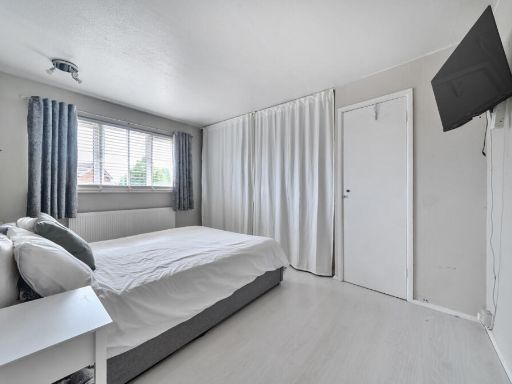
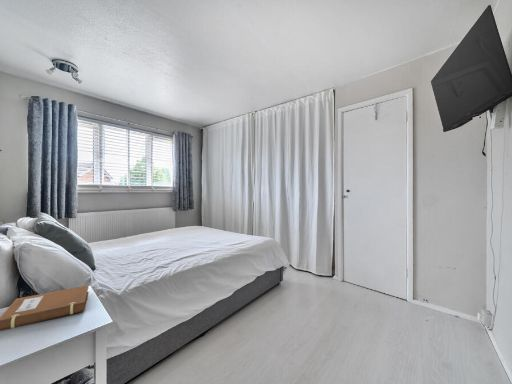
+ notebook [0,284,90,331]
